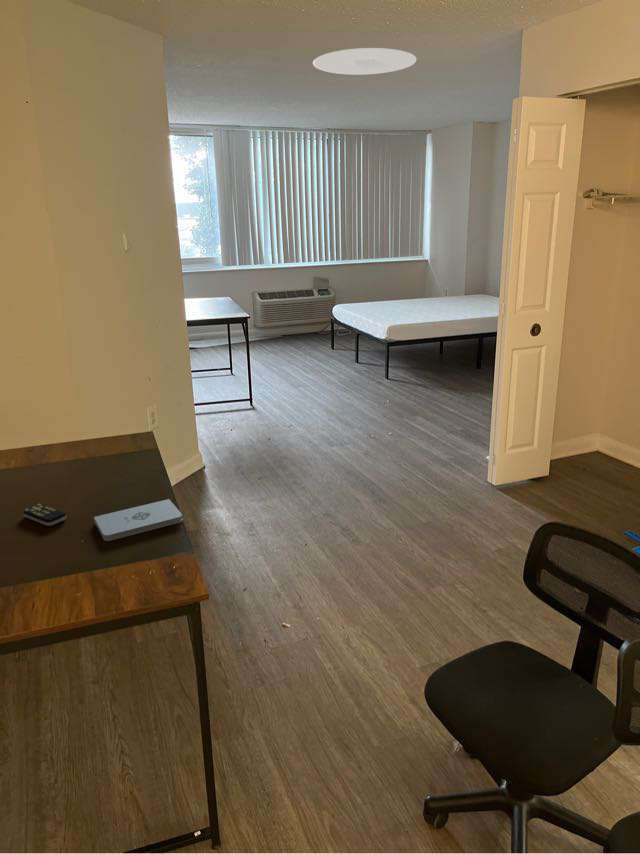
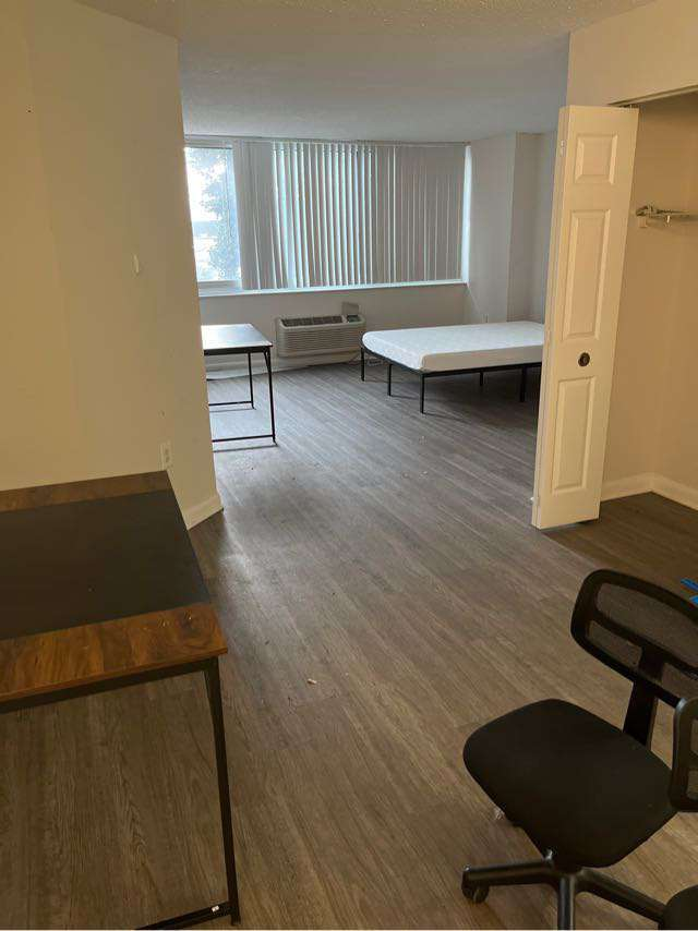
- remote control [22,503,67,527]
- ceiling light [312,47,418,76]
- notepad [93,498,184,542]
